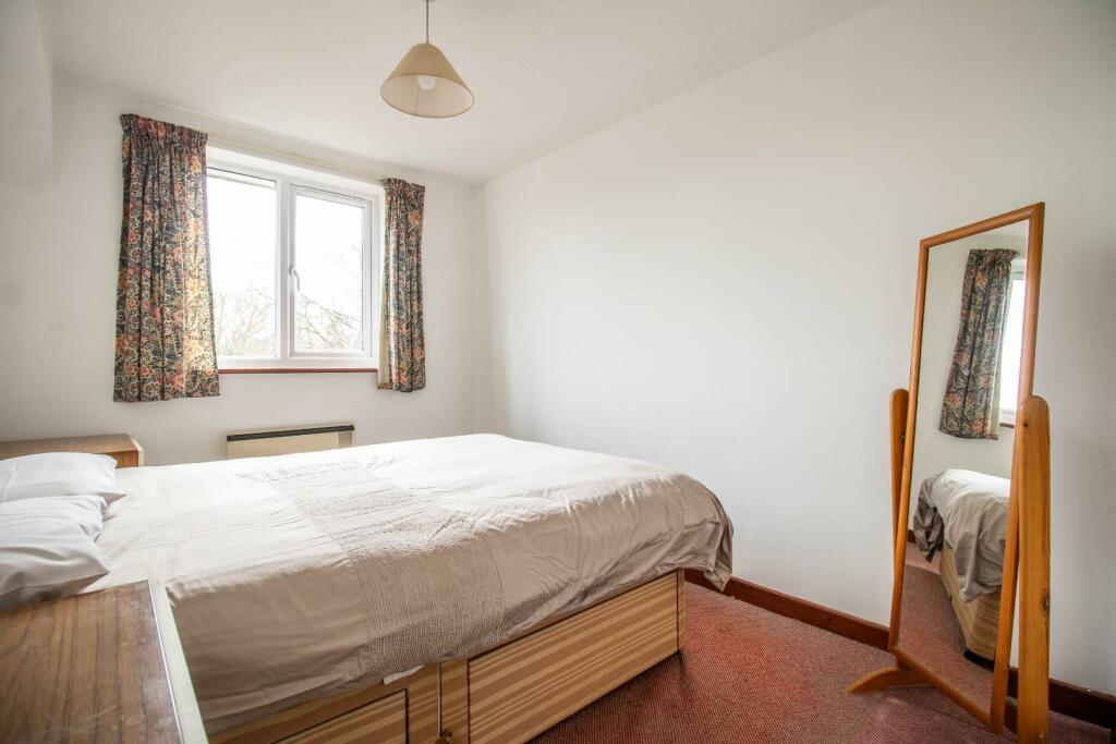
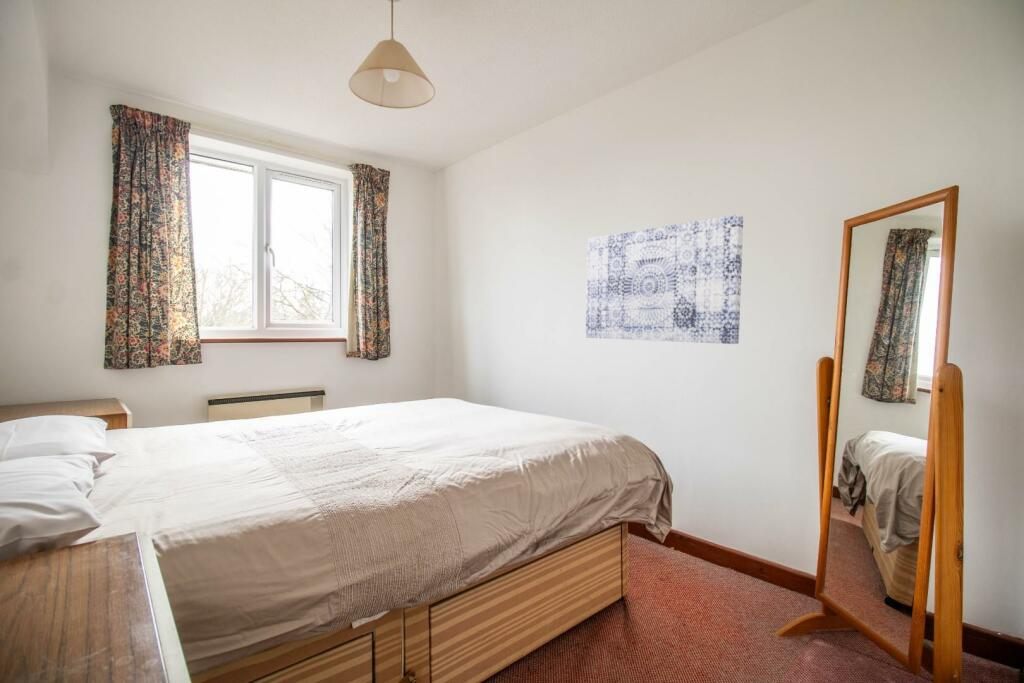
+ wall art [585,214,744,345]
